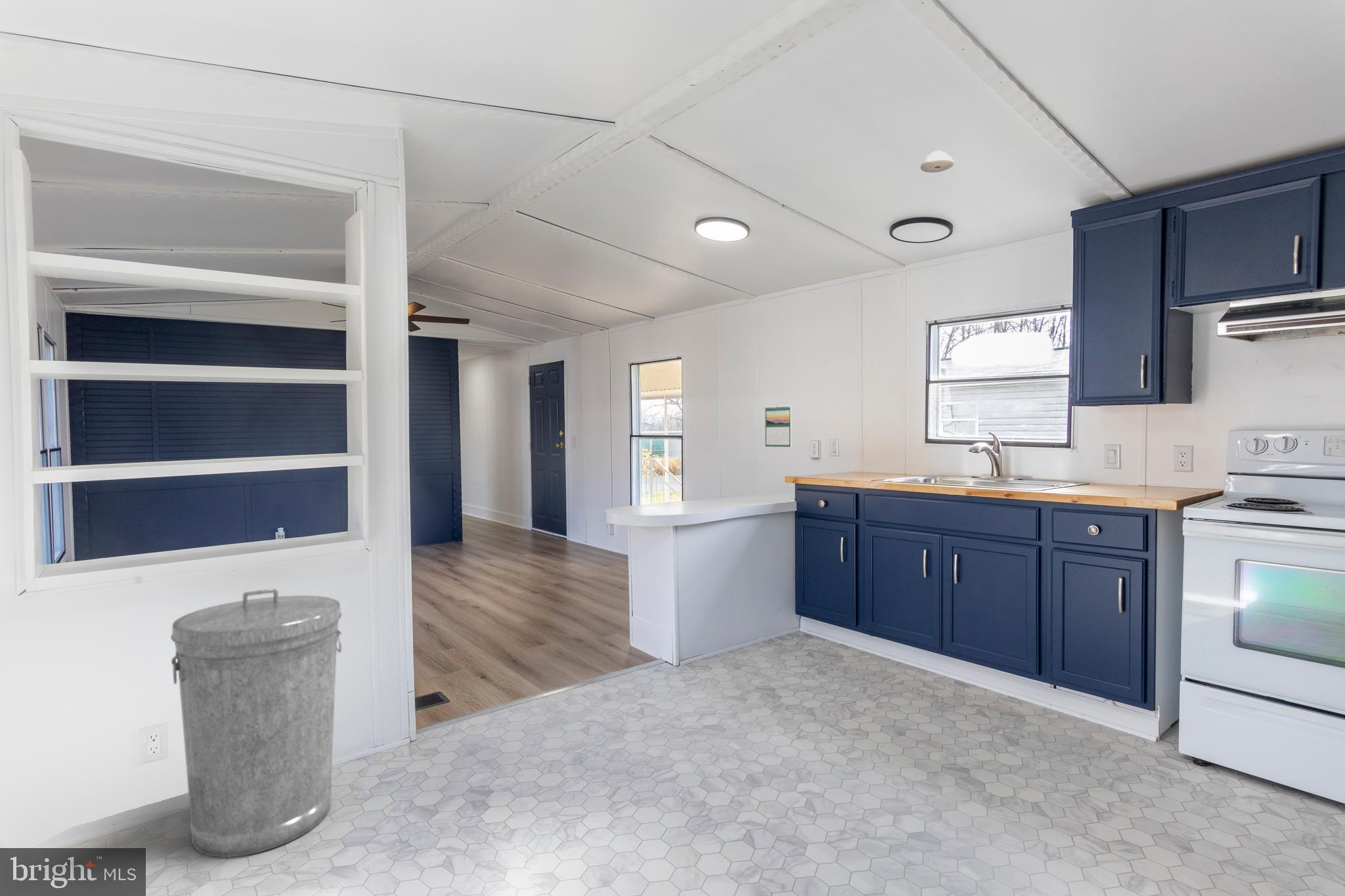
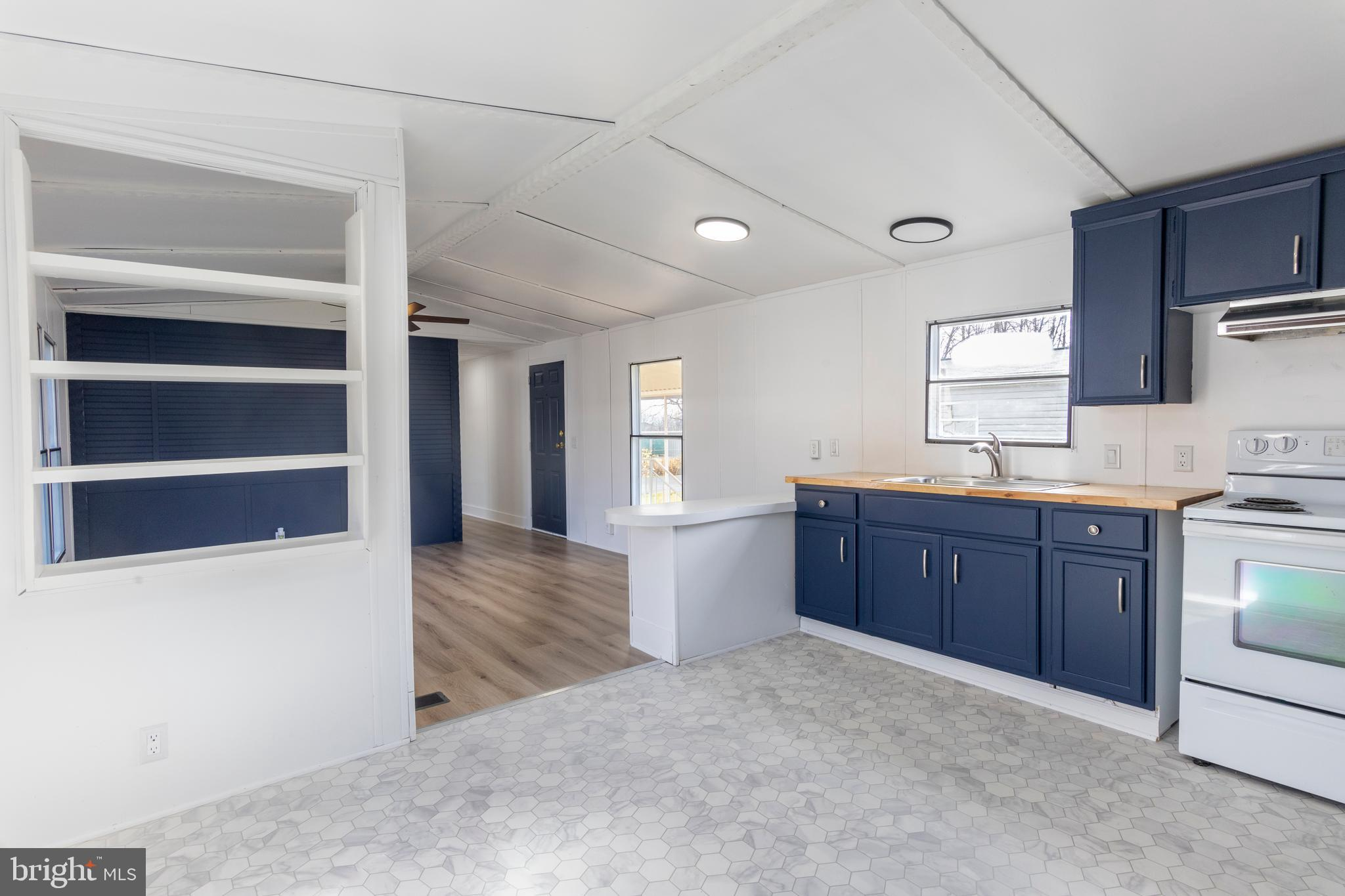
- trash can [170,587,343,858]
- calendar [764,404,792,448]
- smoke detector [920,150,954,173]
